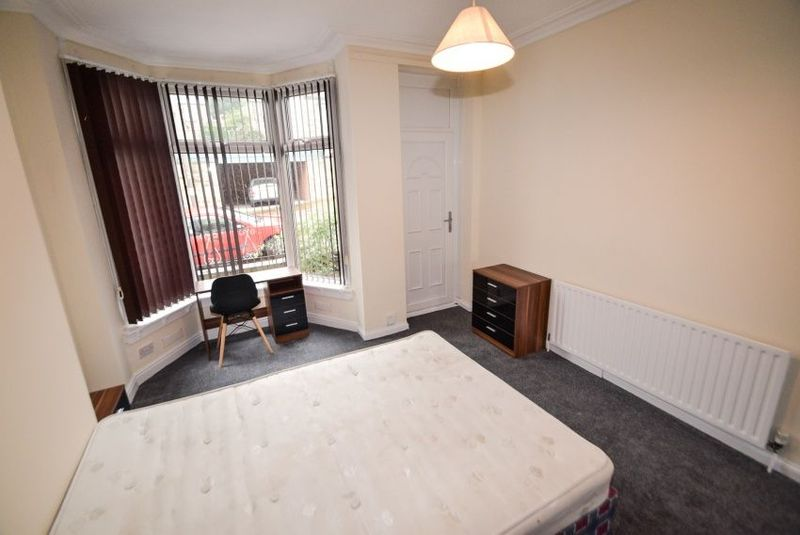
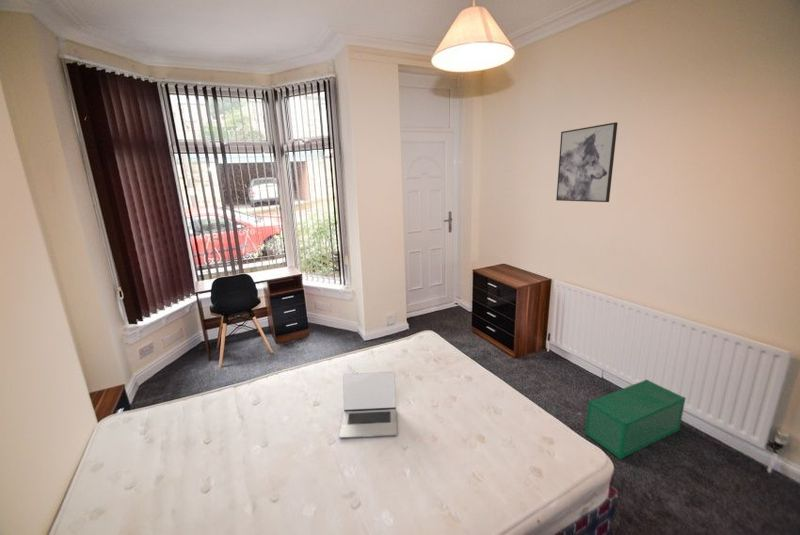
+ wall art [555,121,619,203]
+ laptop [338,371,398,439]
+ storage bin [584,378,687,460]
